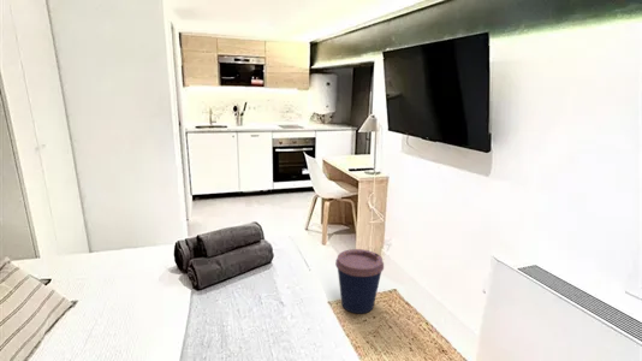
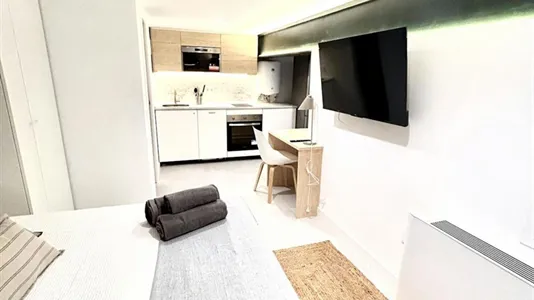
- coffee cup [334,248,385,315]
